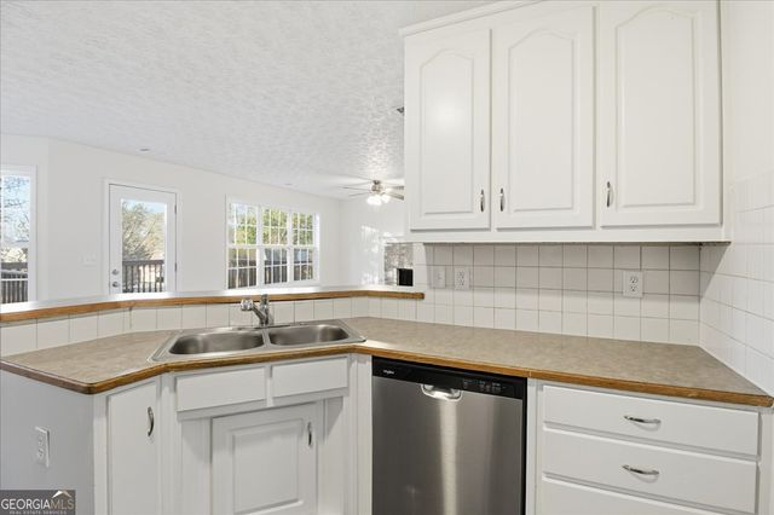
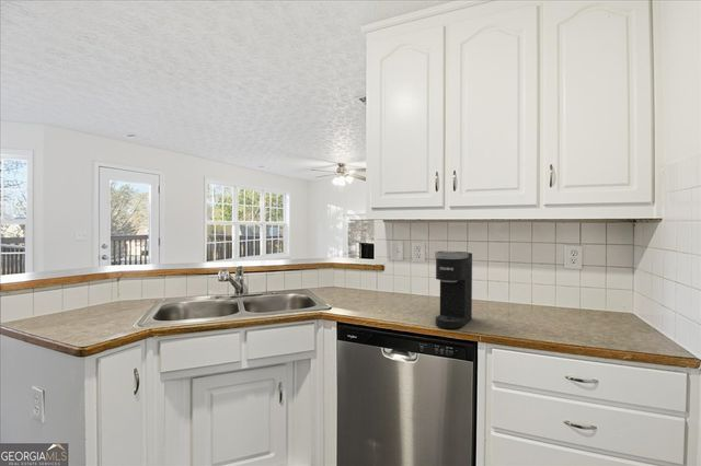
+ coffee maker [434,251,473,329]
